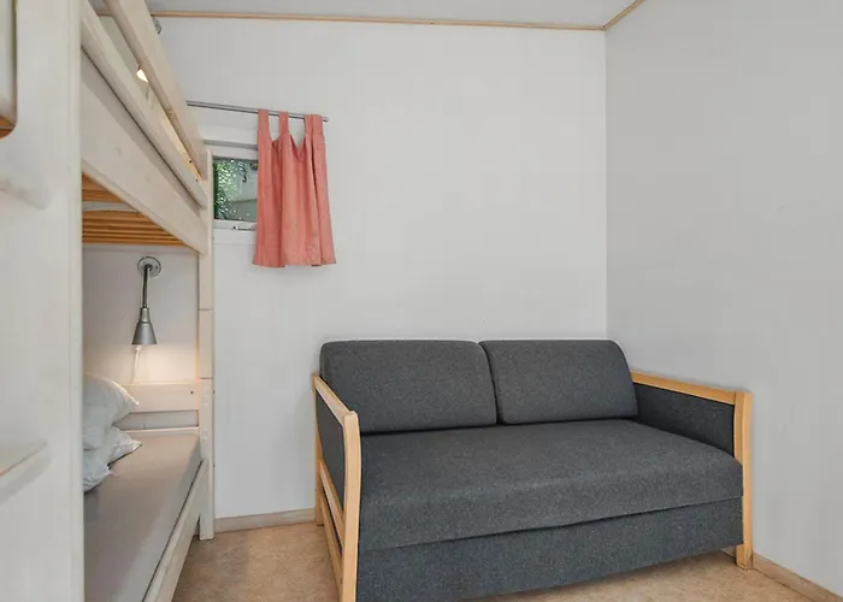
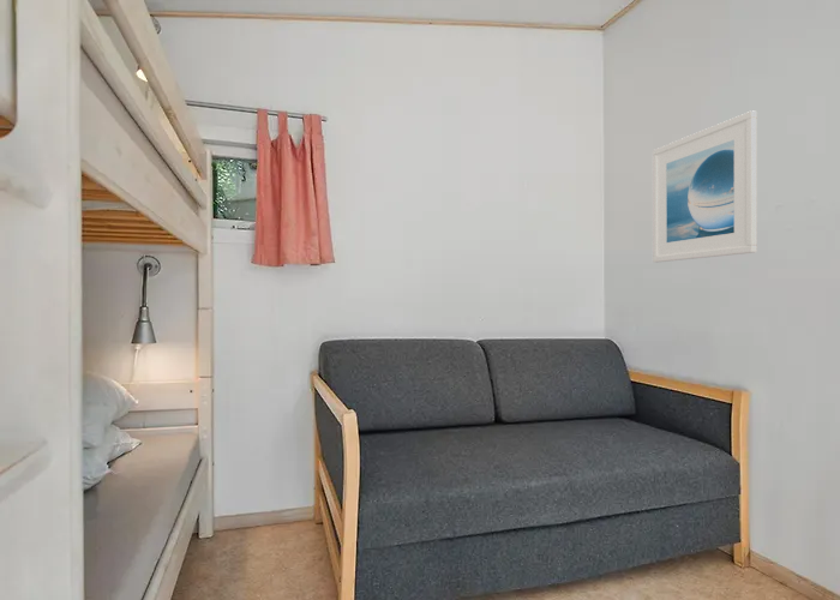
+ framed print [652,109,758,264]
